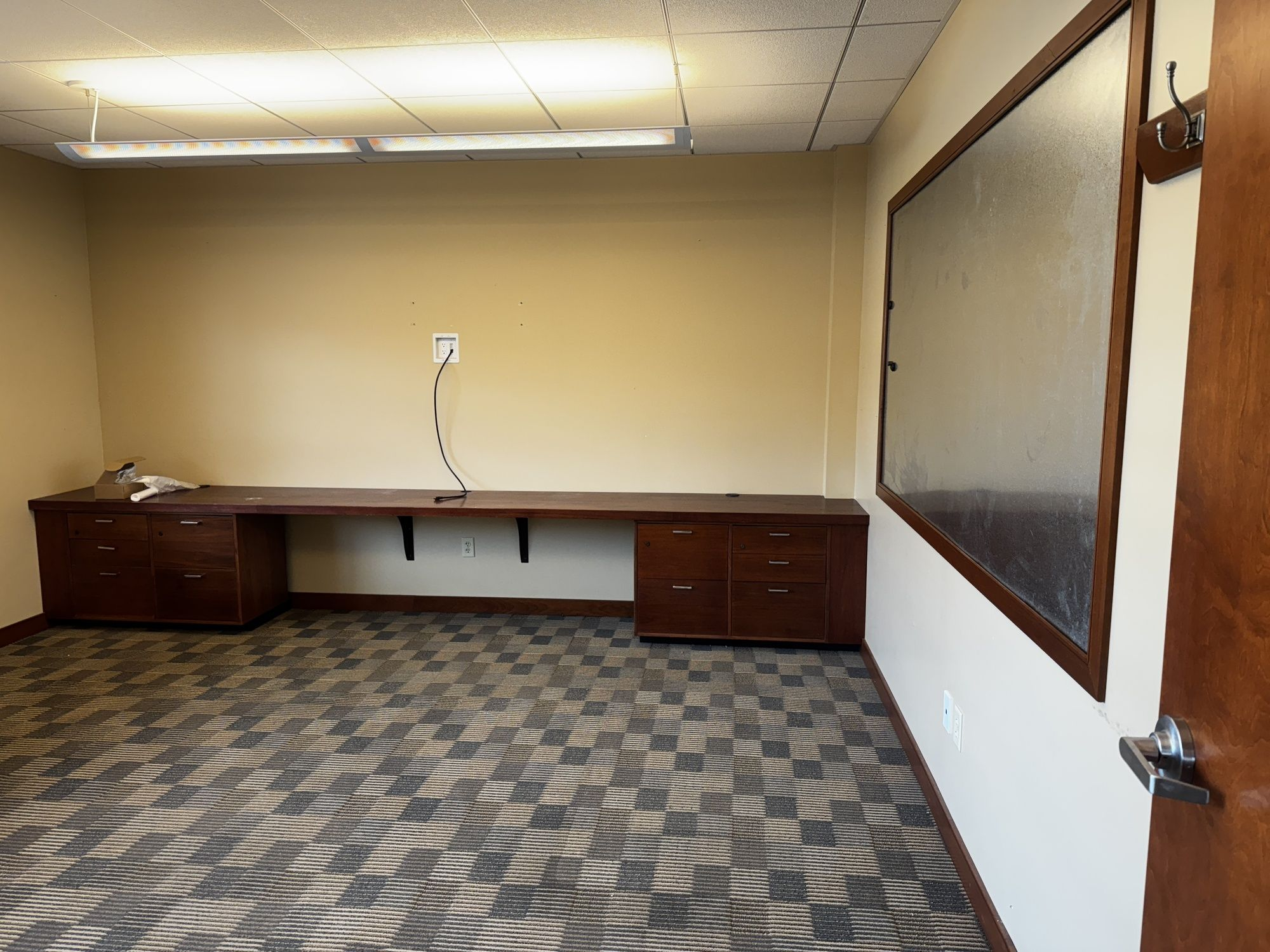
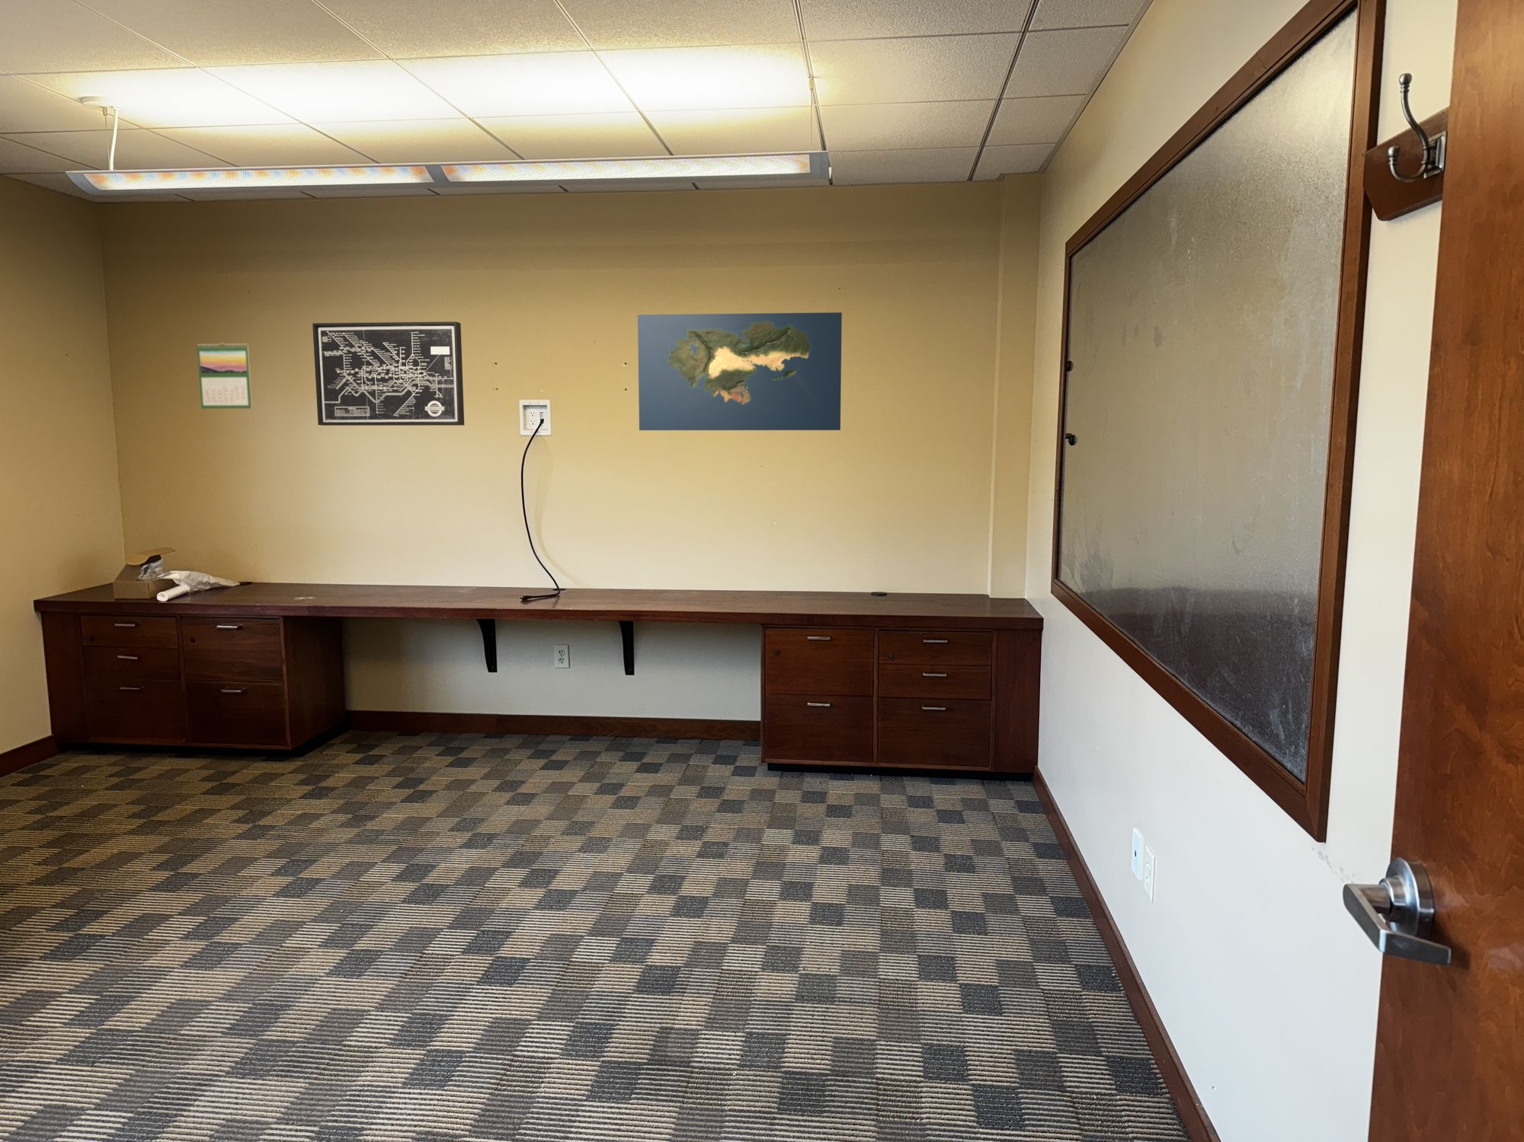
+ wall art [312,320,464,426]
+ map [637,312,842,431]
+ calendar [196,342,253,409]
